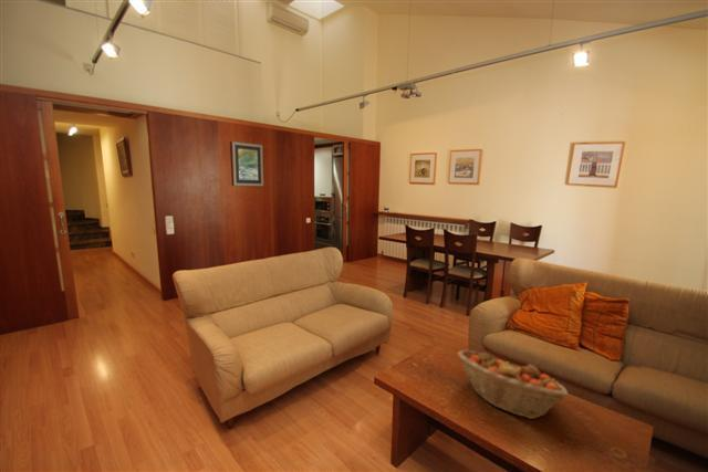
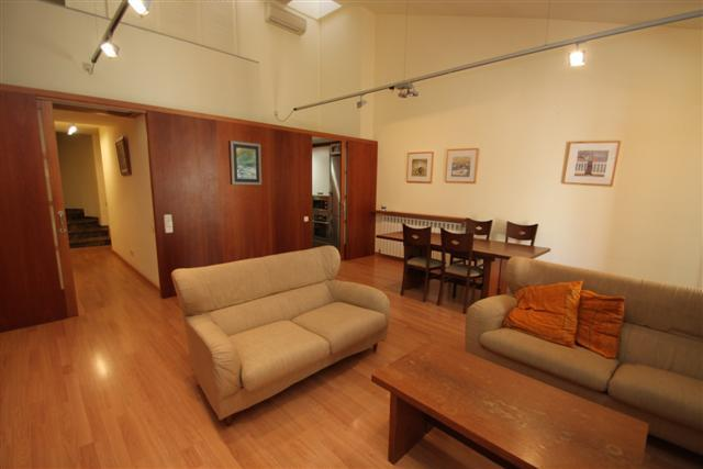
- fruit basket [457,349,570,420]
